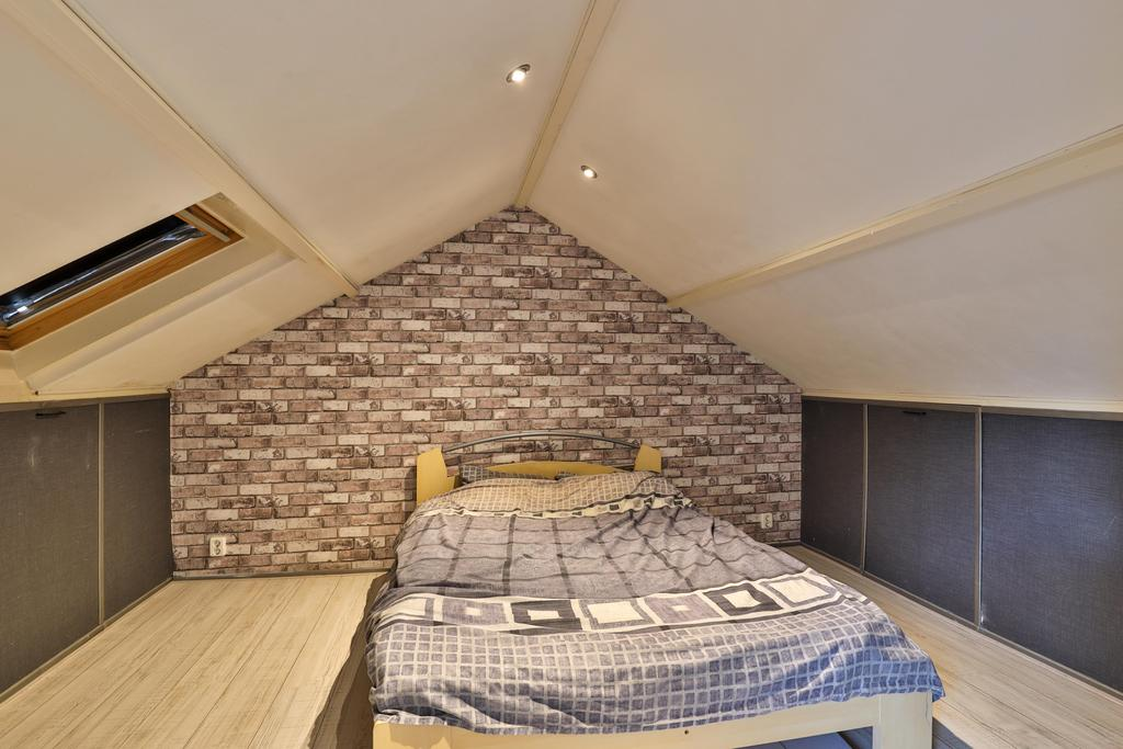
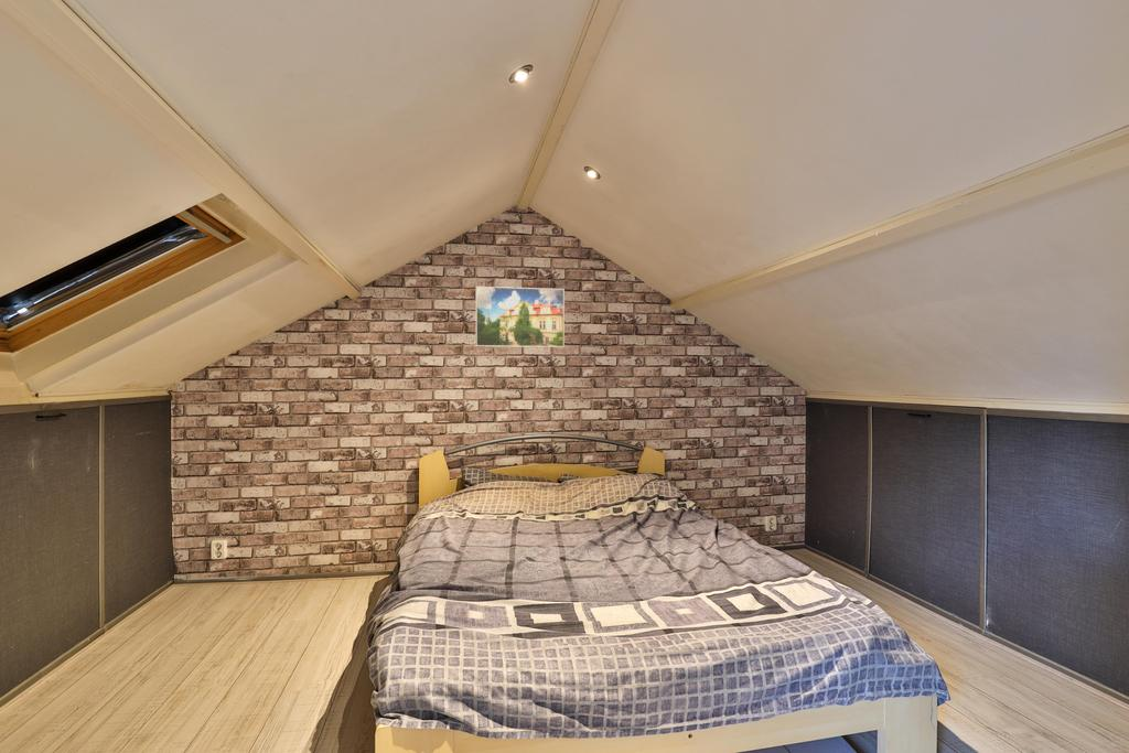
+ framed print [475,286,566,348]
